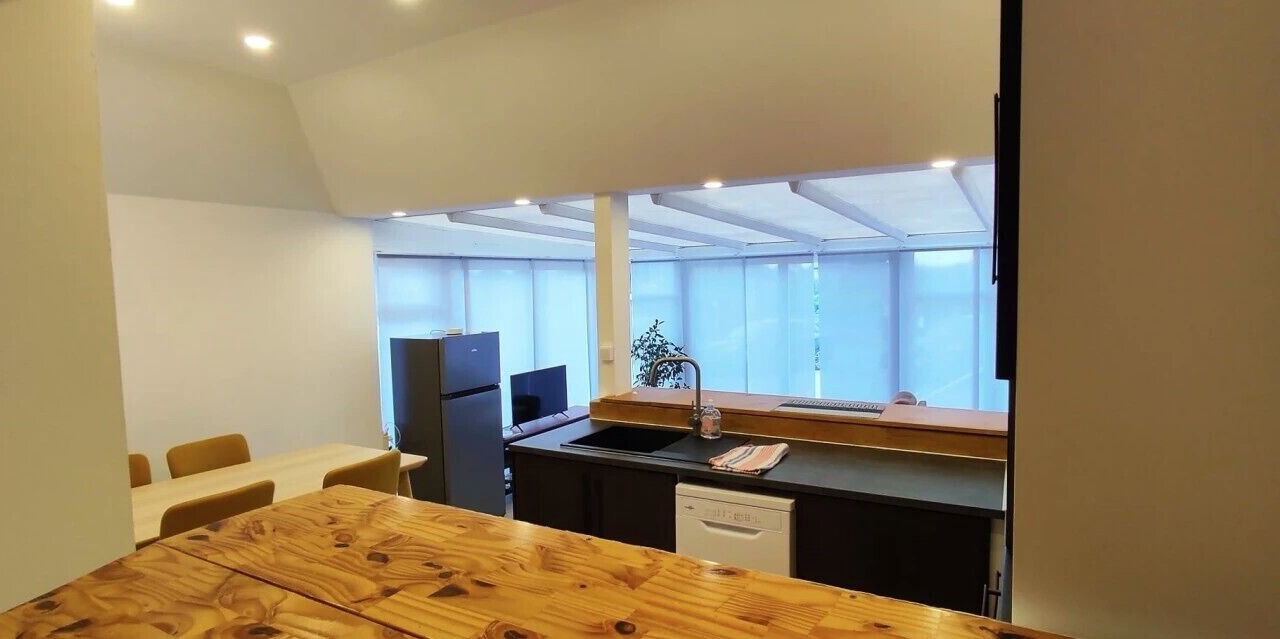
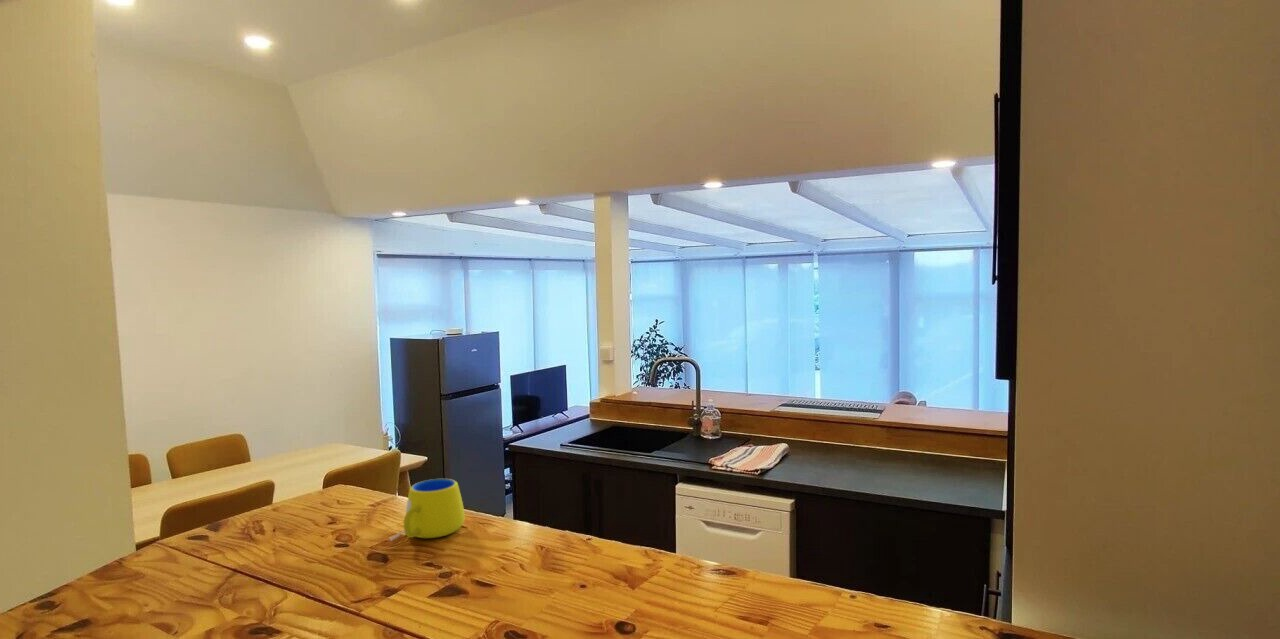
+ mug [389,478,466,542]
